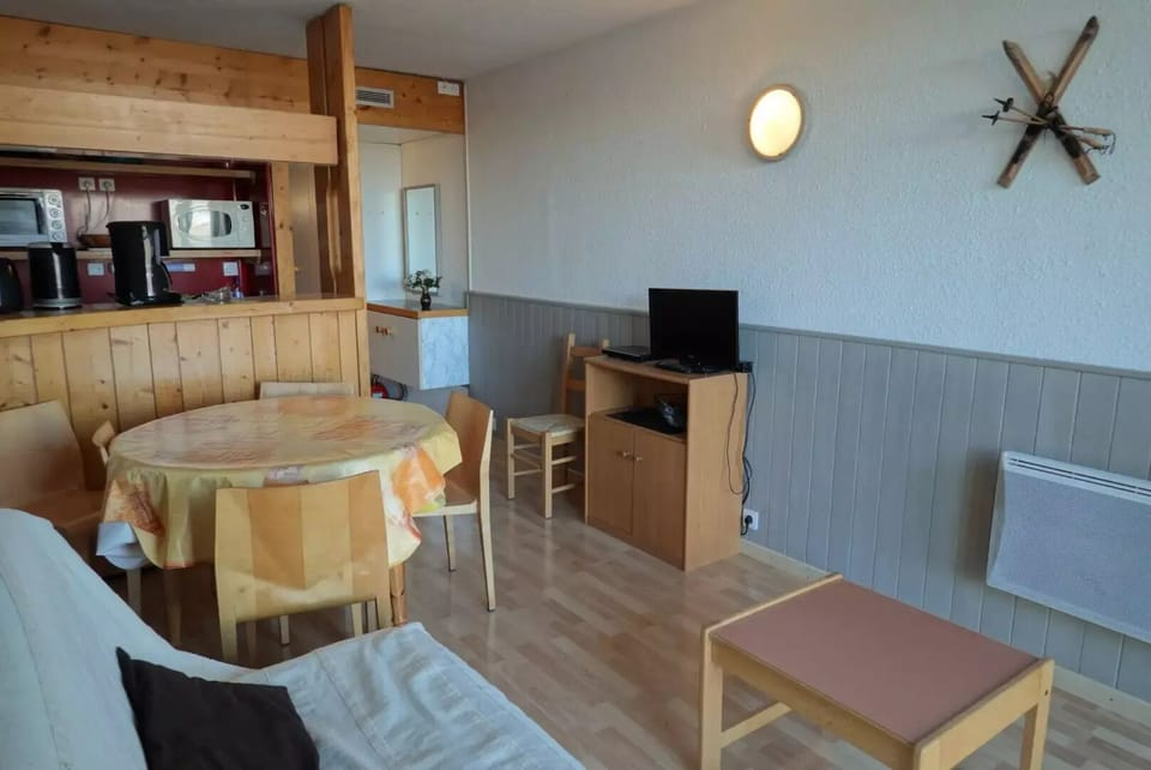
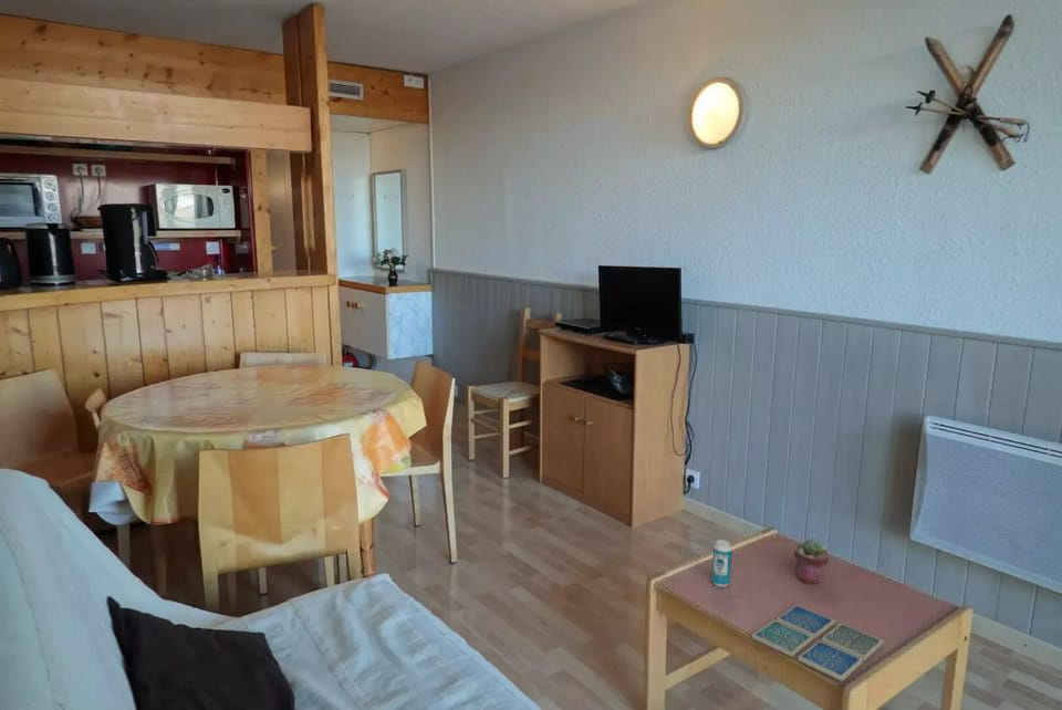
+ beverage can [711,539,733,588]
+ potted succulent [793,537,831,585]
+ drink coaster [751,604,885,682]
